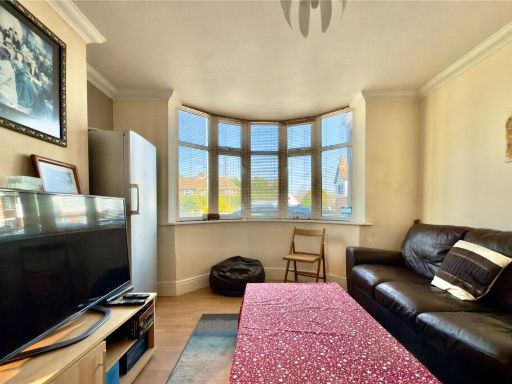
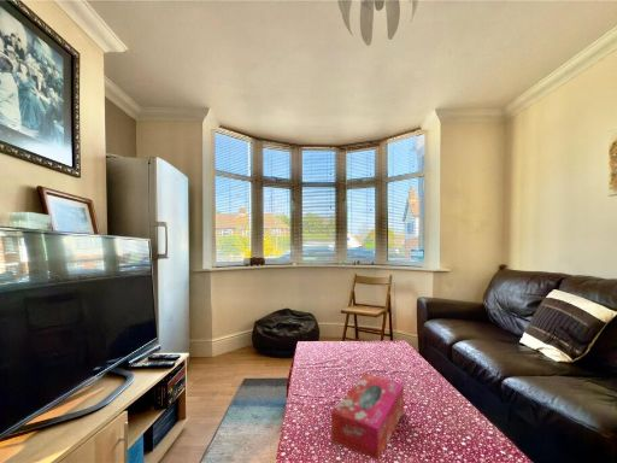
+ tissue box [330,373,405,462]
